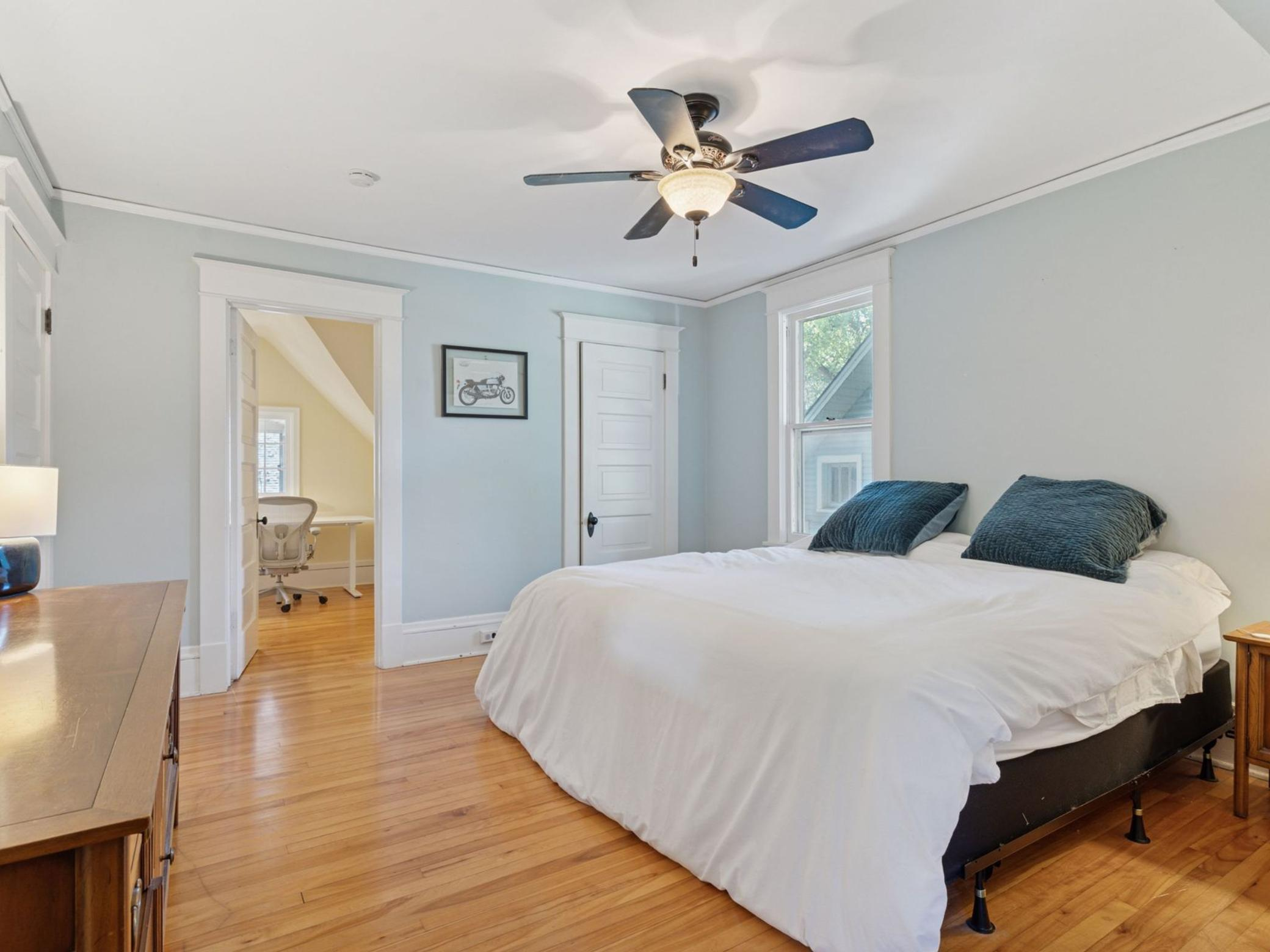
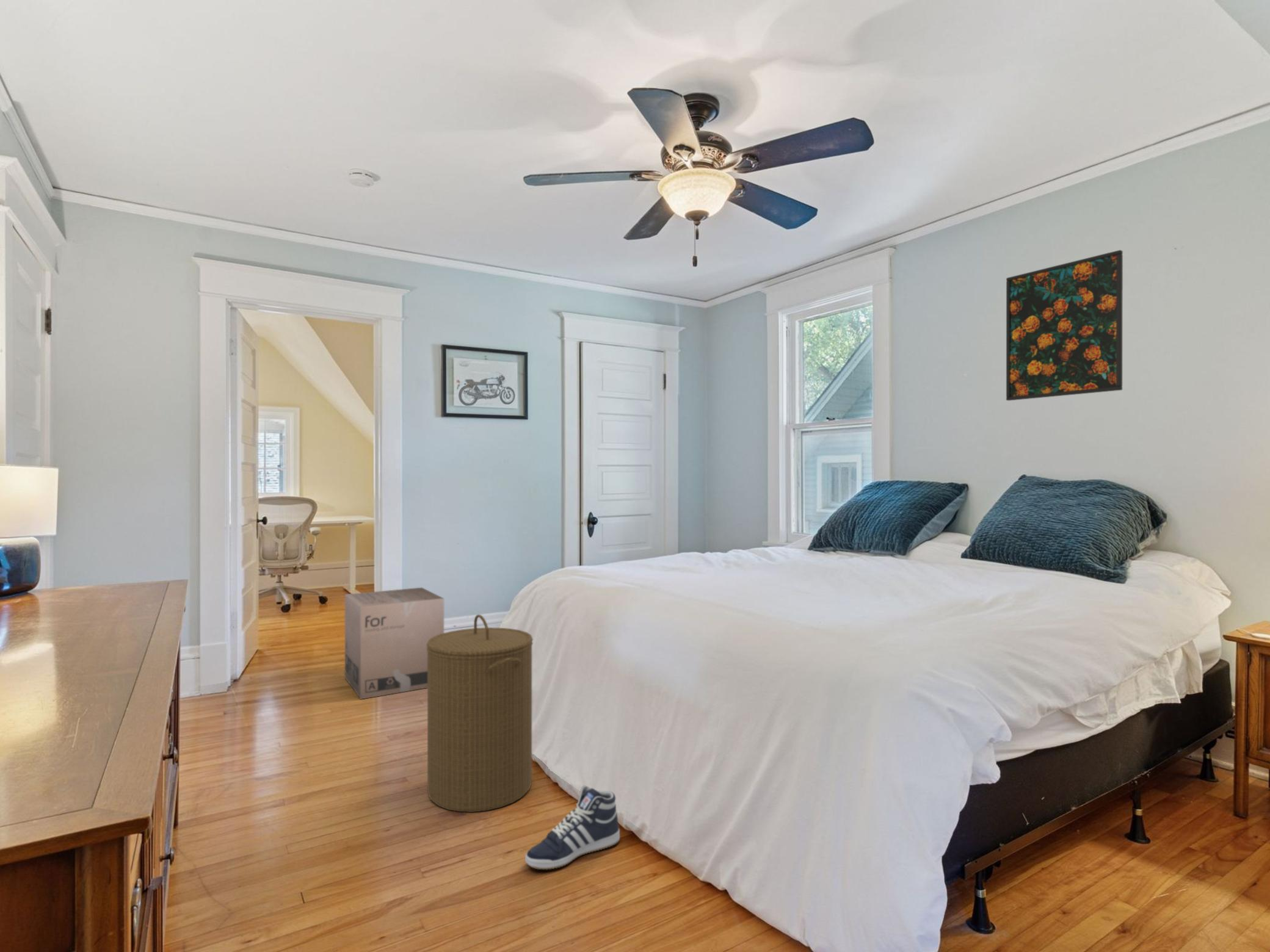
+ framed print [1006,250,1123,402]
+ laundry hamper [427,614,534,813]
+ cardboard box [344,587,445,700]
+ sneaker [524,785,620,870]
